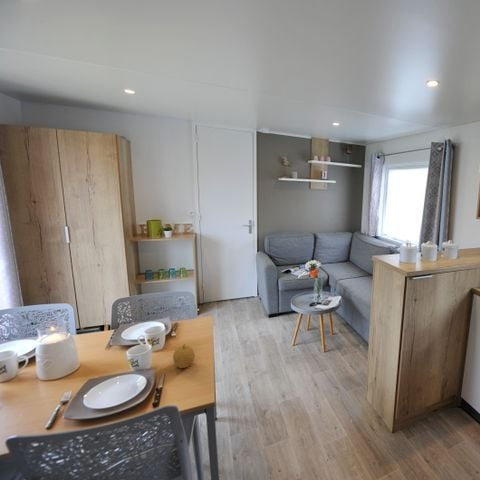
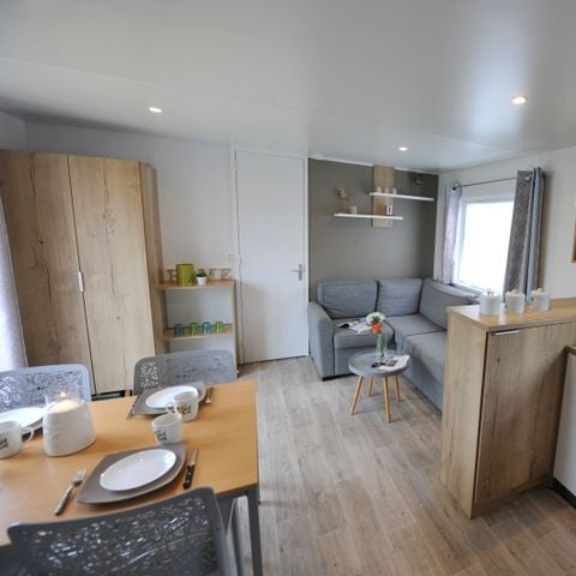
- fruit [172,343,196,369]
